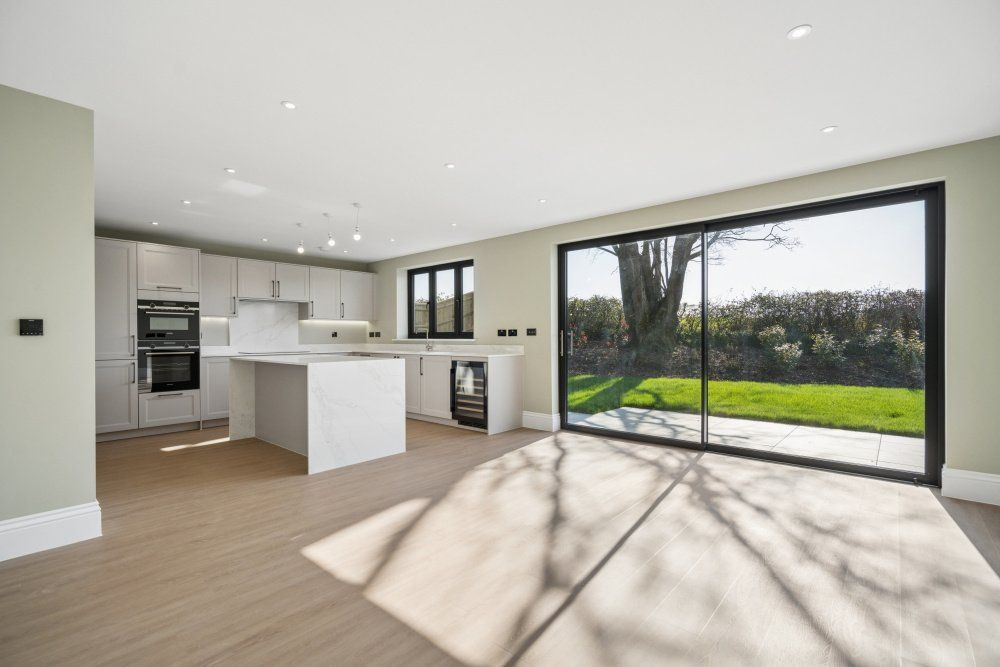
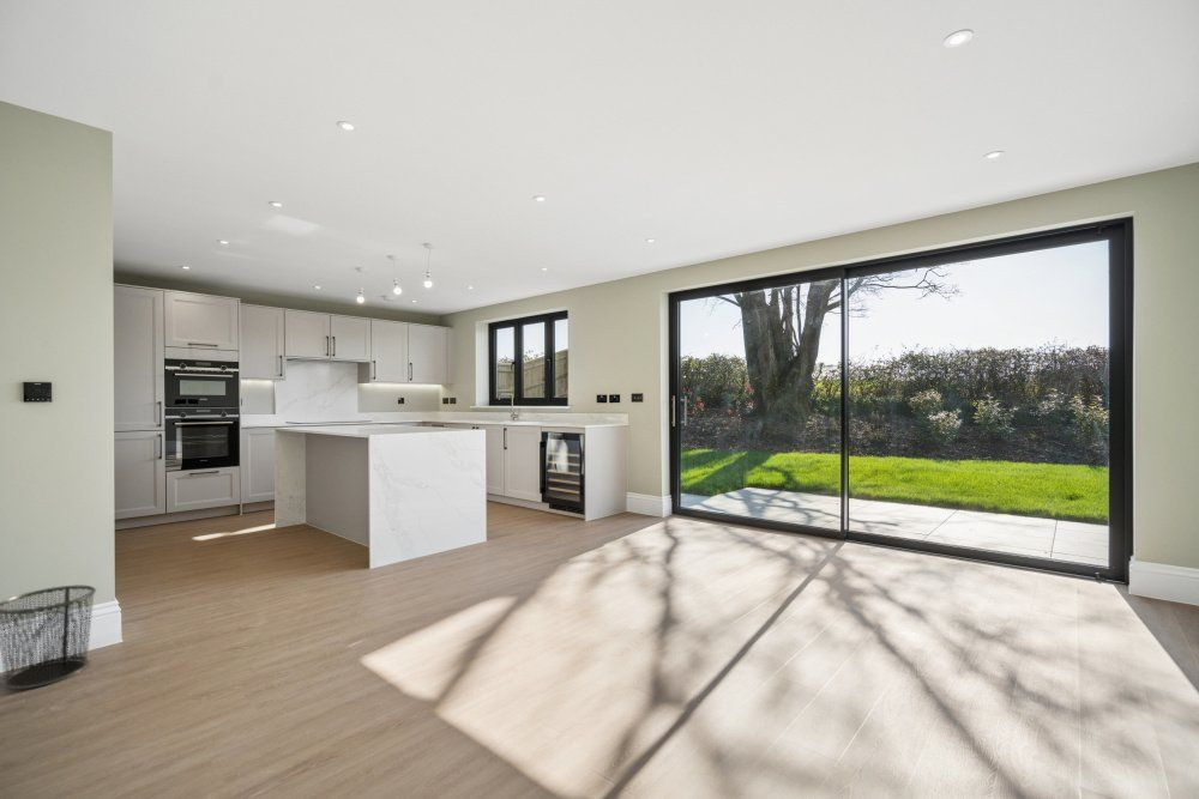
+ waste bin [0,585,97,691]
